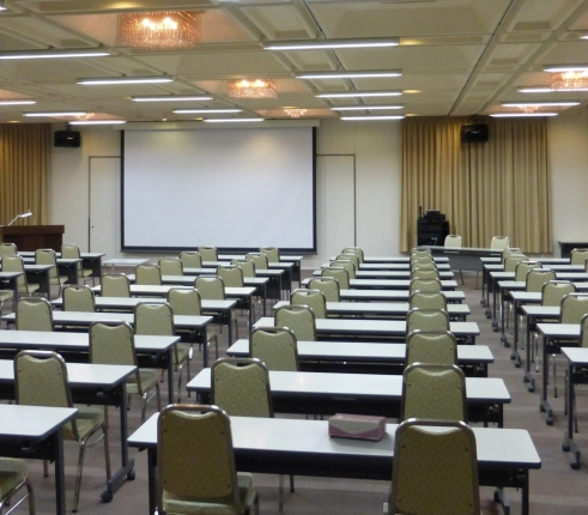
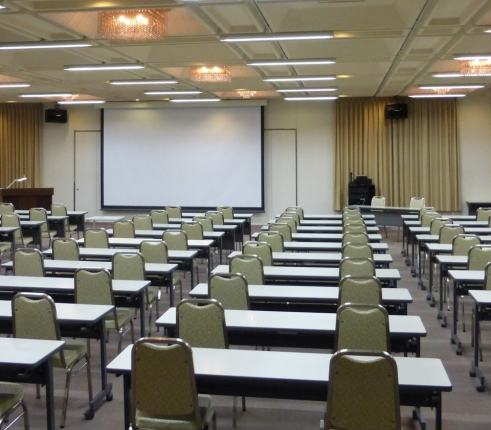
- tissue box [327,412,387,441]
